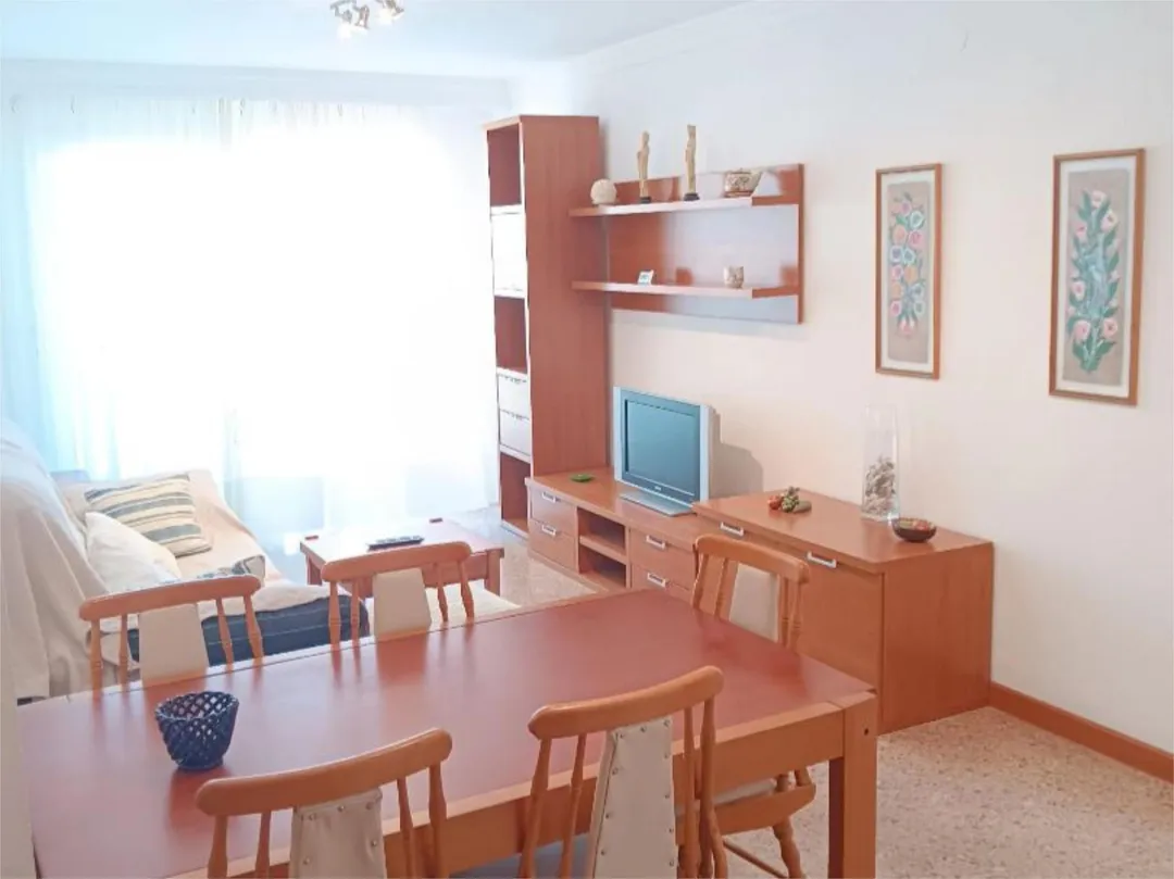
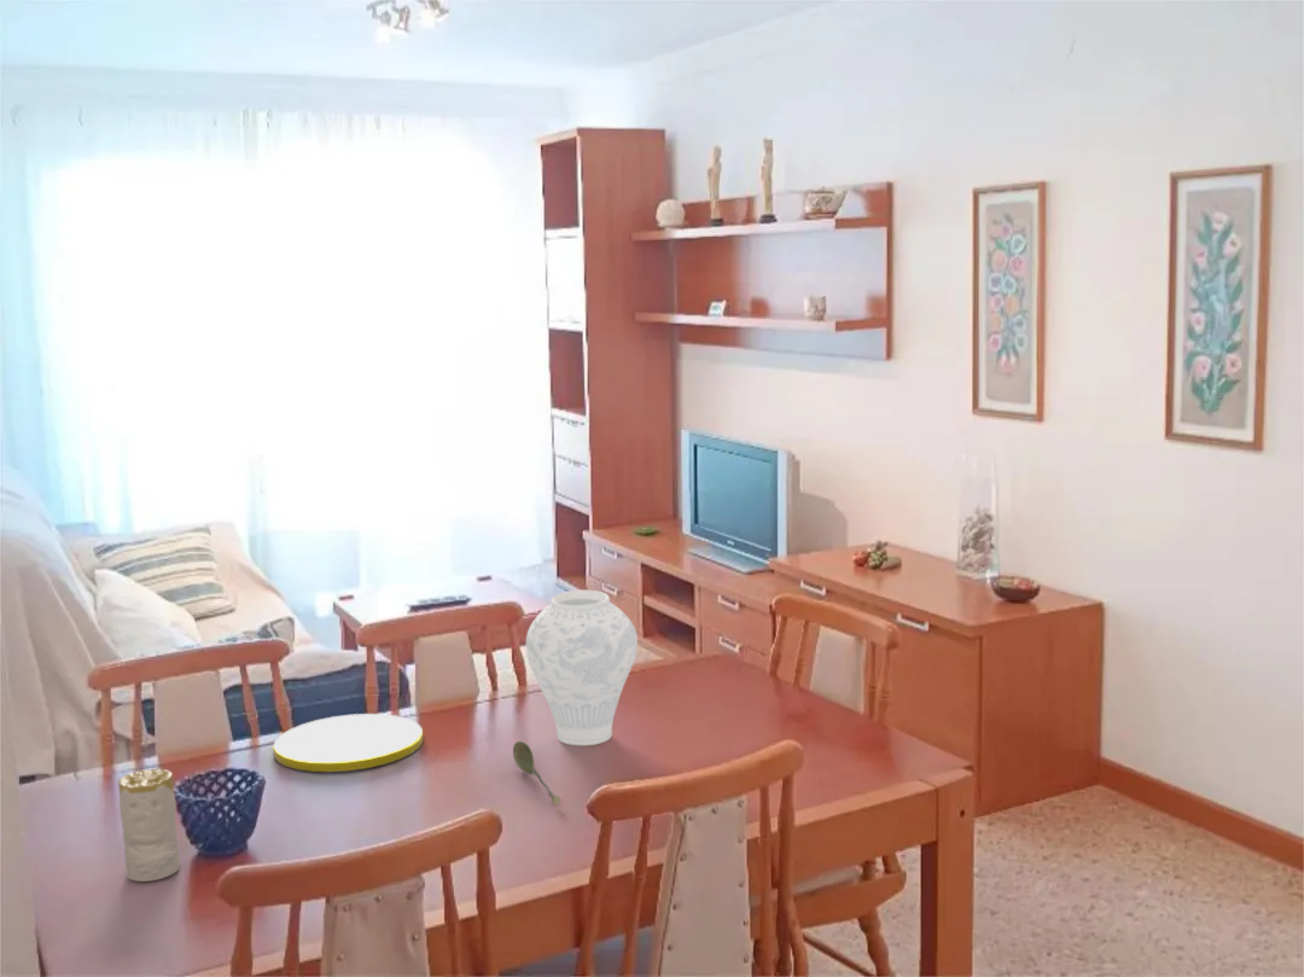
+ soupspoon [512,740,561,806]
+ vase [525,589,639,746]
+ plate [272,713,425,773]
+ candle [117,768,181,883]
